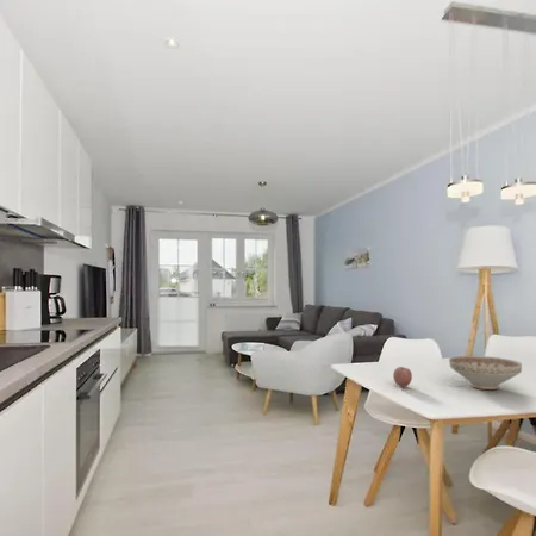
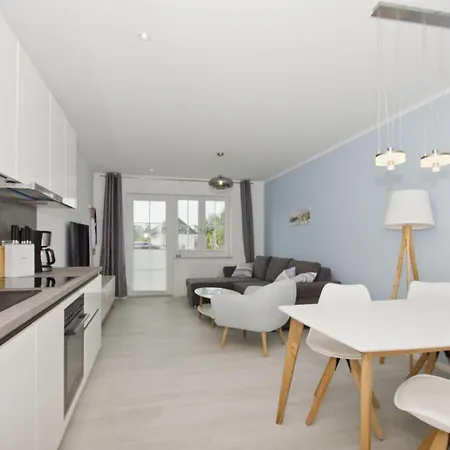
- decorative bowl [448,355,523,391]
- fruit [392,366,413,388]
